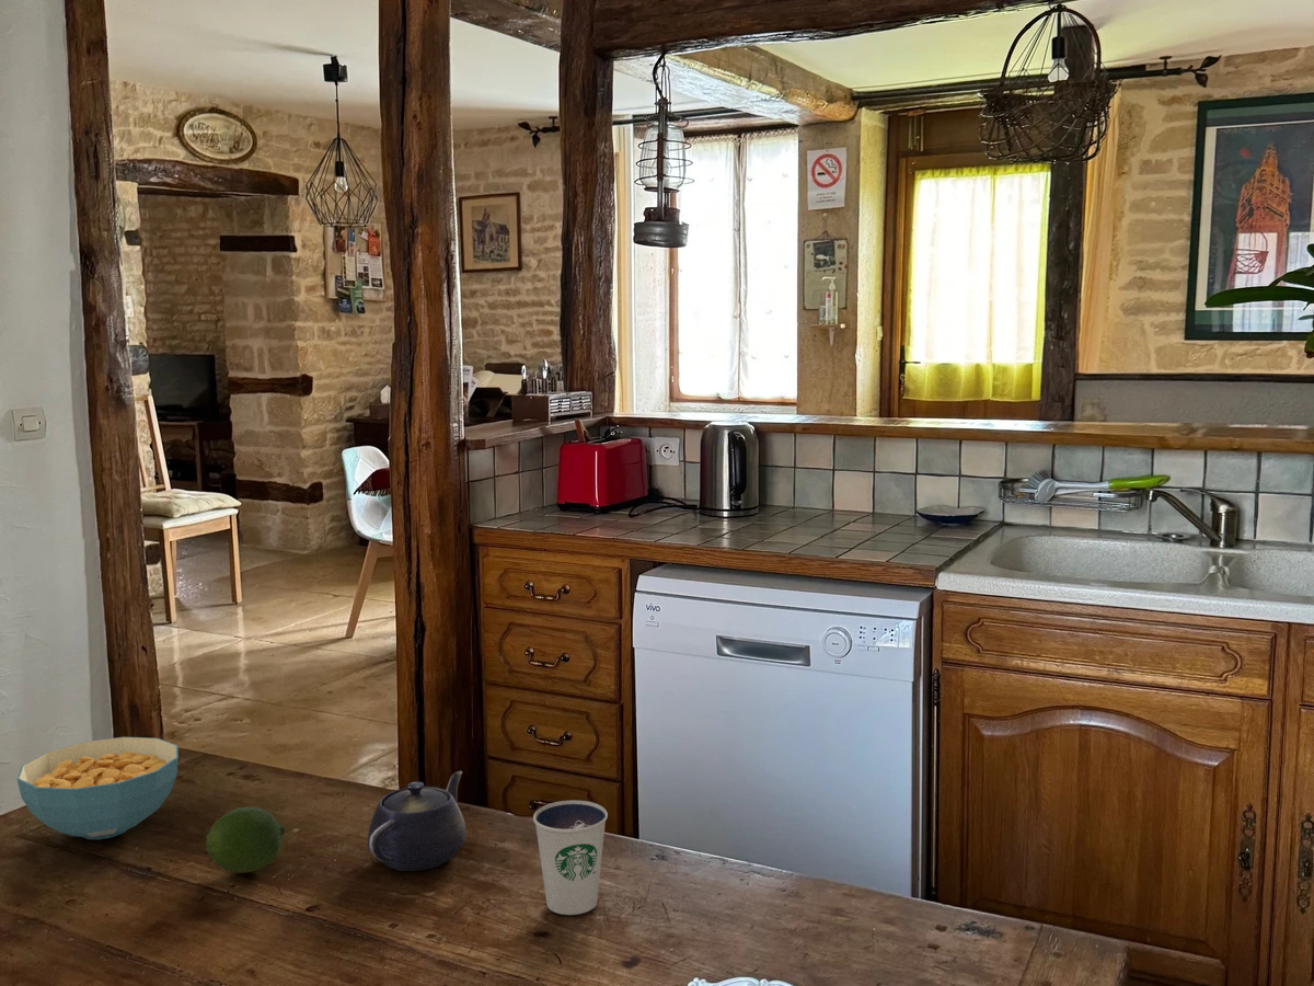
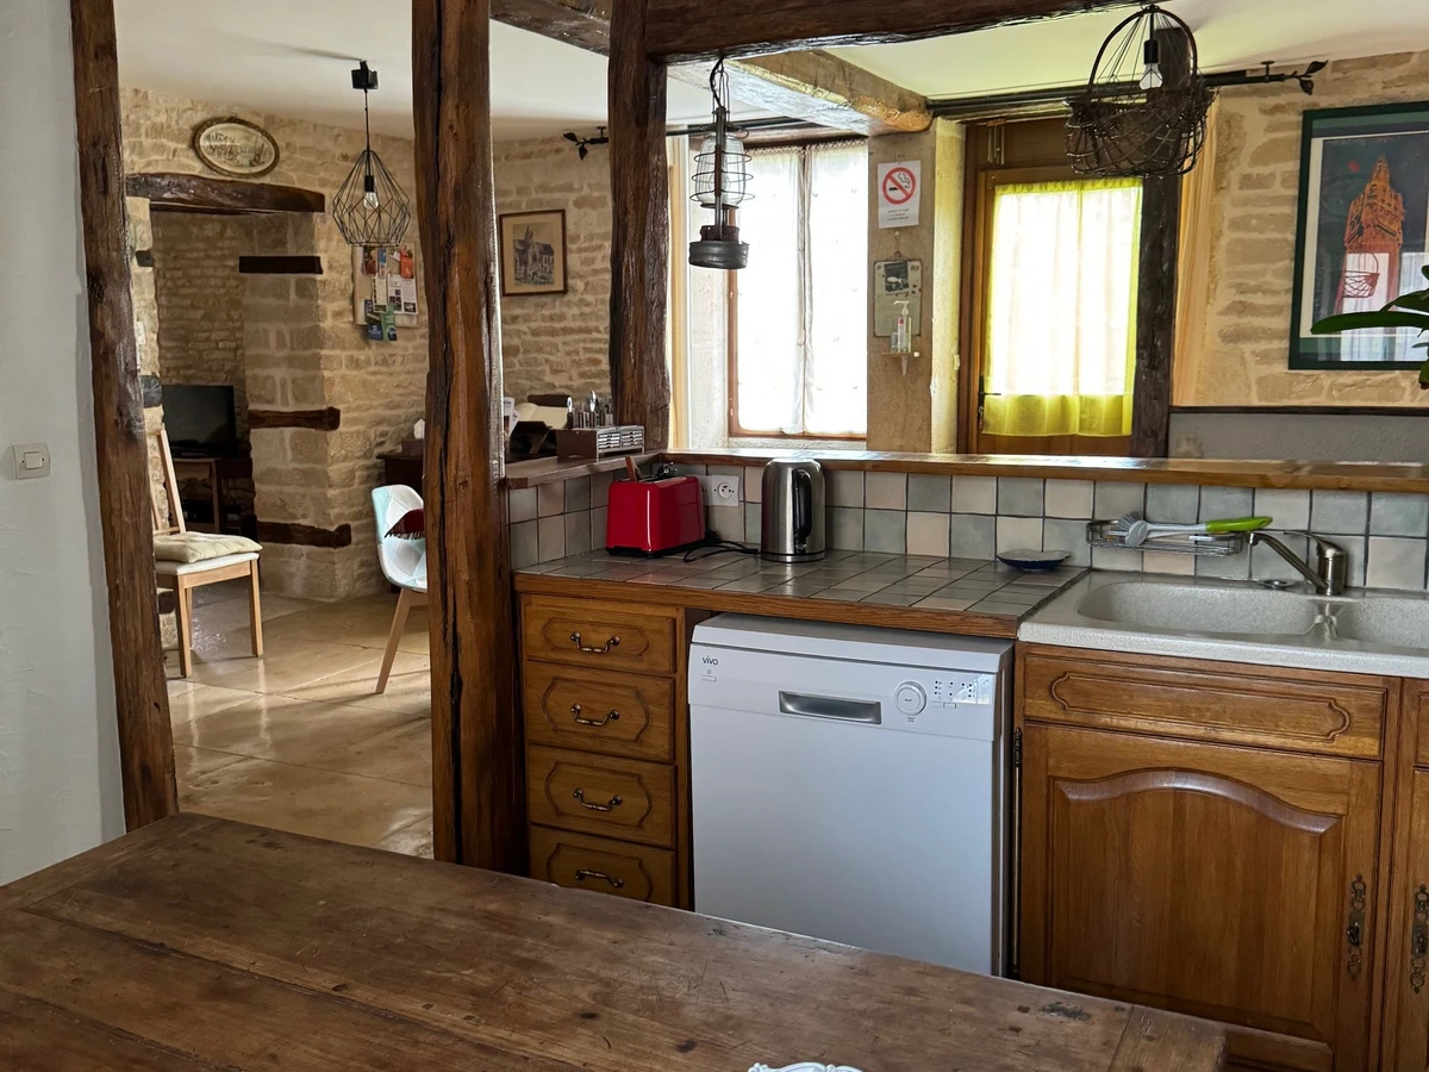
- cereal bowl [16,736,180,840]
- teapot [367,770,468,872]
- dixie cup [532,800,609,916]
- fruit [205,806,287,874]
